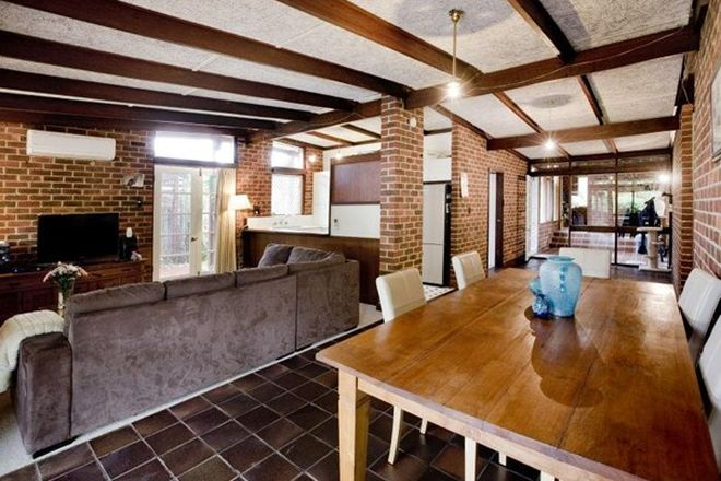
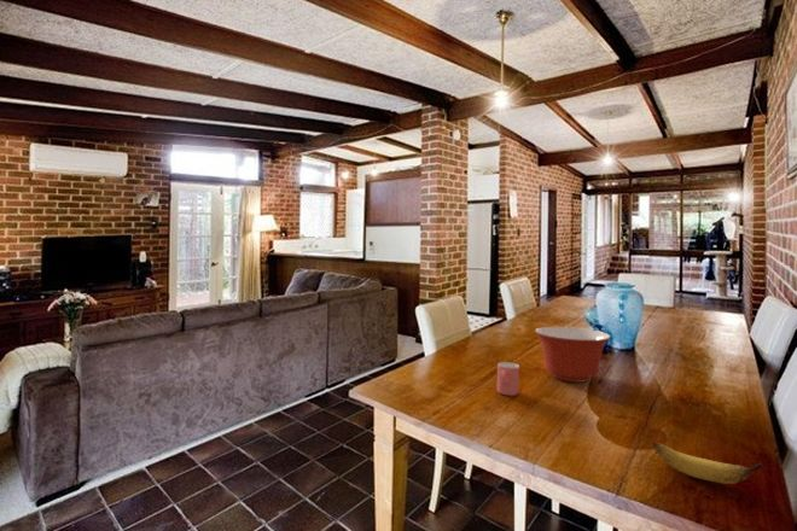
+ cup [496,361,520,397]
+ banana [651,440,764,485]
+ mixing bowl [534,326,612,383]
